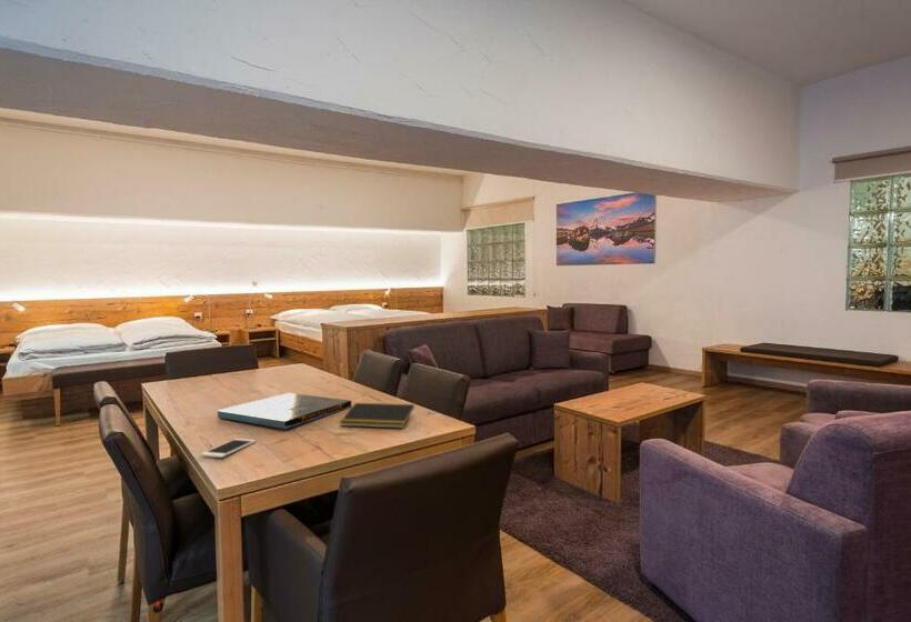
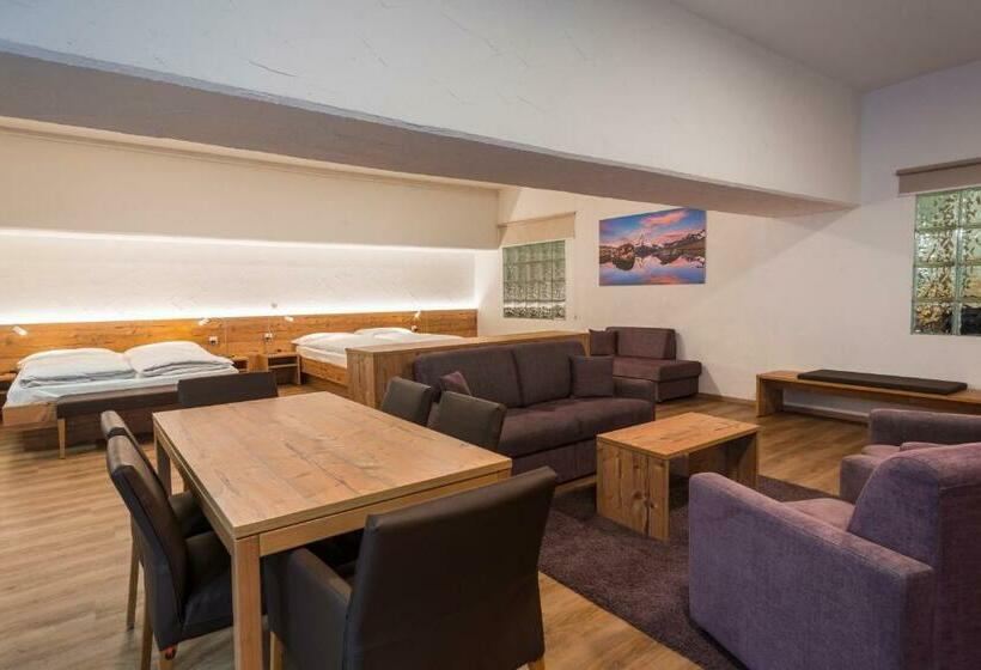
- notepad [339,402,416,429]
- board game [217,392,352,430]
- cell phone [199,438,257,459]
